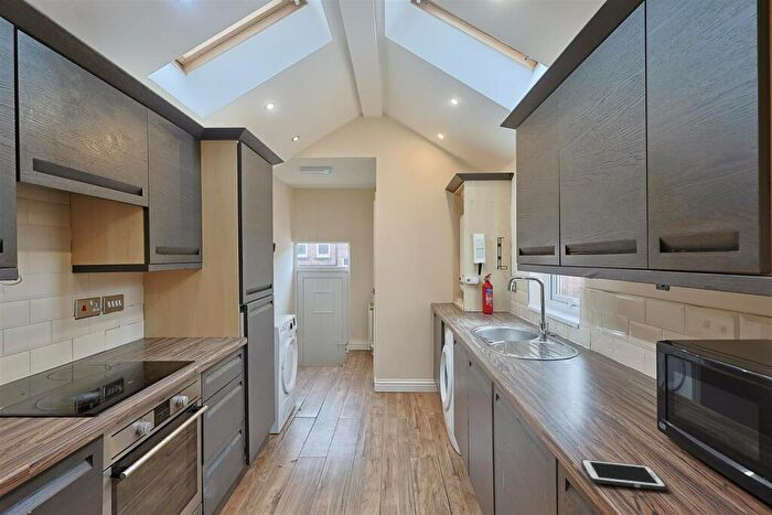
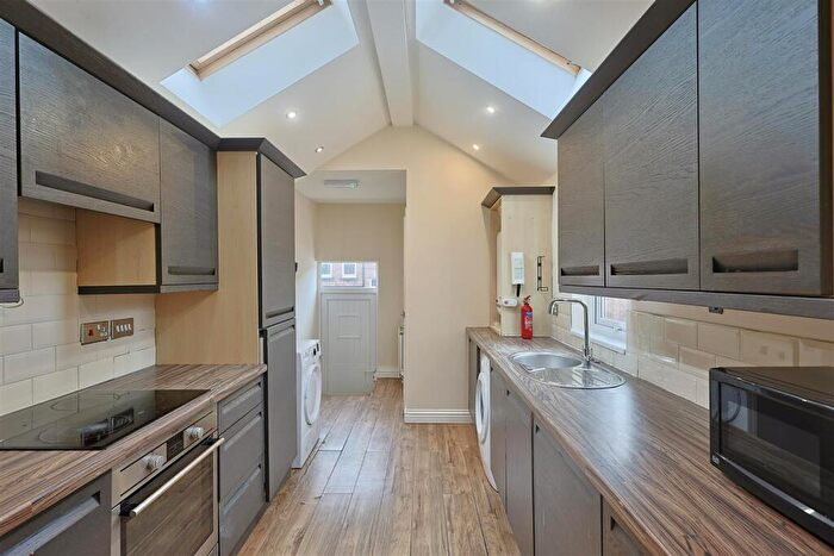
- cell phone [580,459,668,491]
